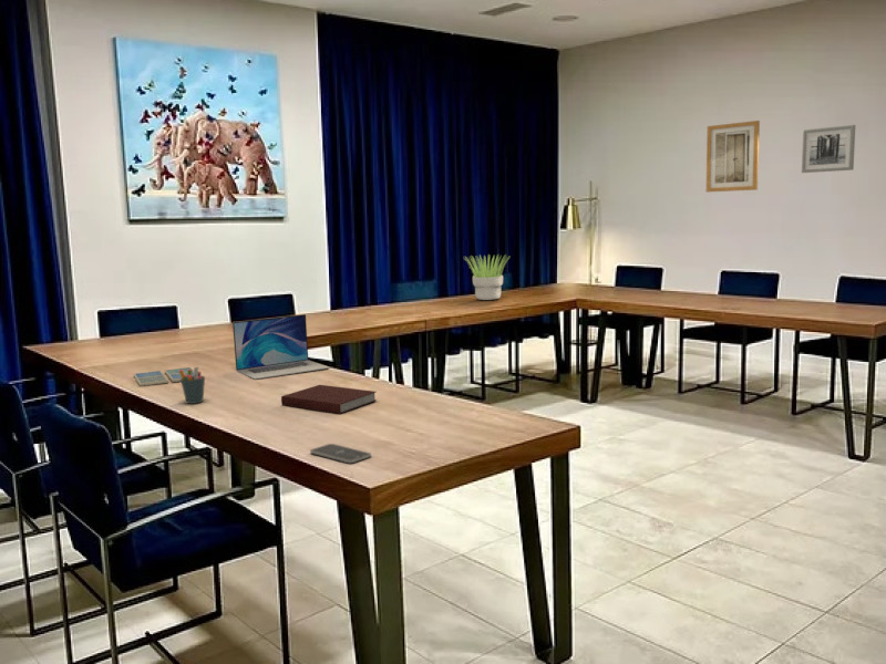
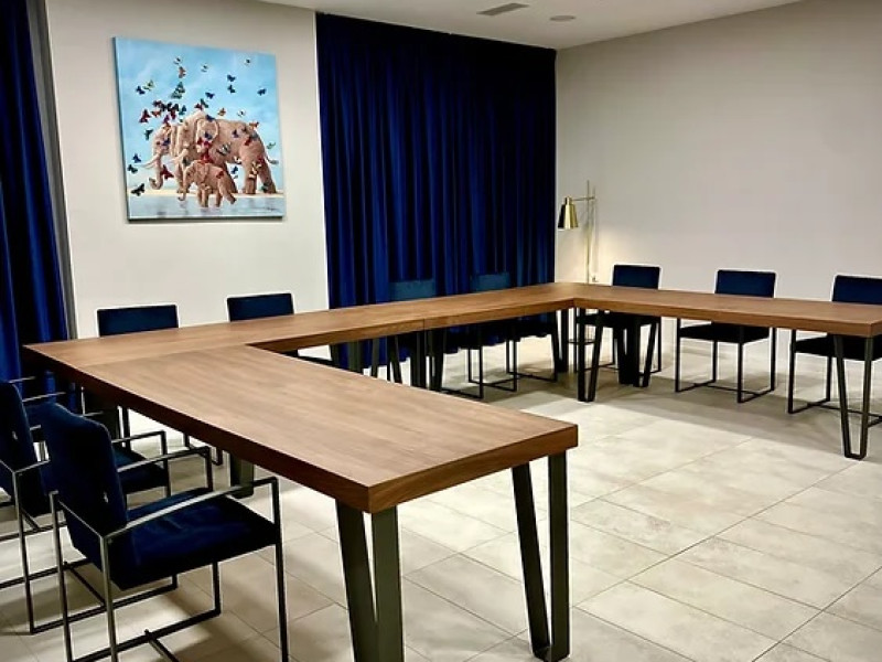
- laptop [231,313,331,381]
- potted plant [464,253,509,301]
- drink coaster [133,366,194,387]
- wall art [705,120,761,193]
- notebook [280,384,378,415]
- wall art [801,124,856,174]
- pen holder [179,366,206,405]
- smartphone [309,443,372,464]
